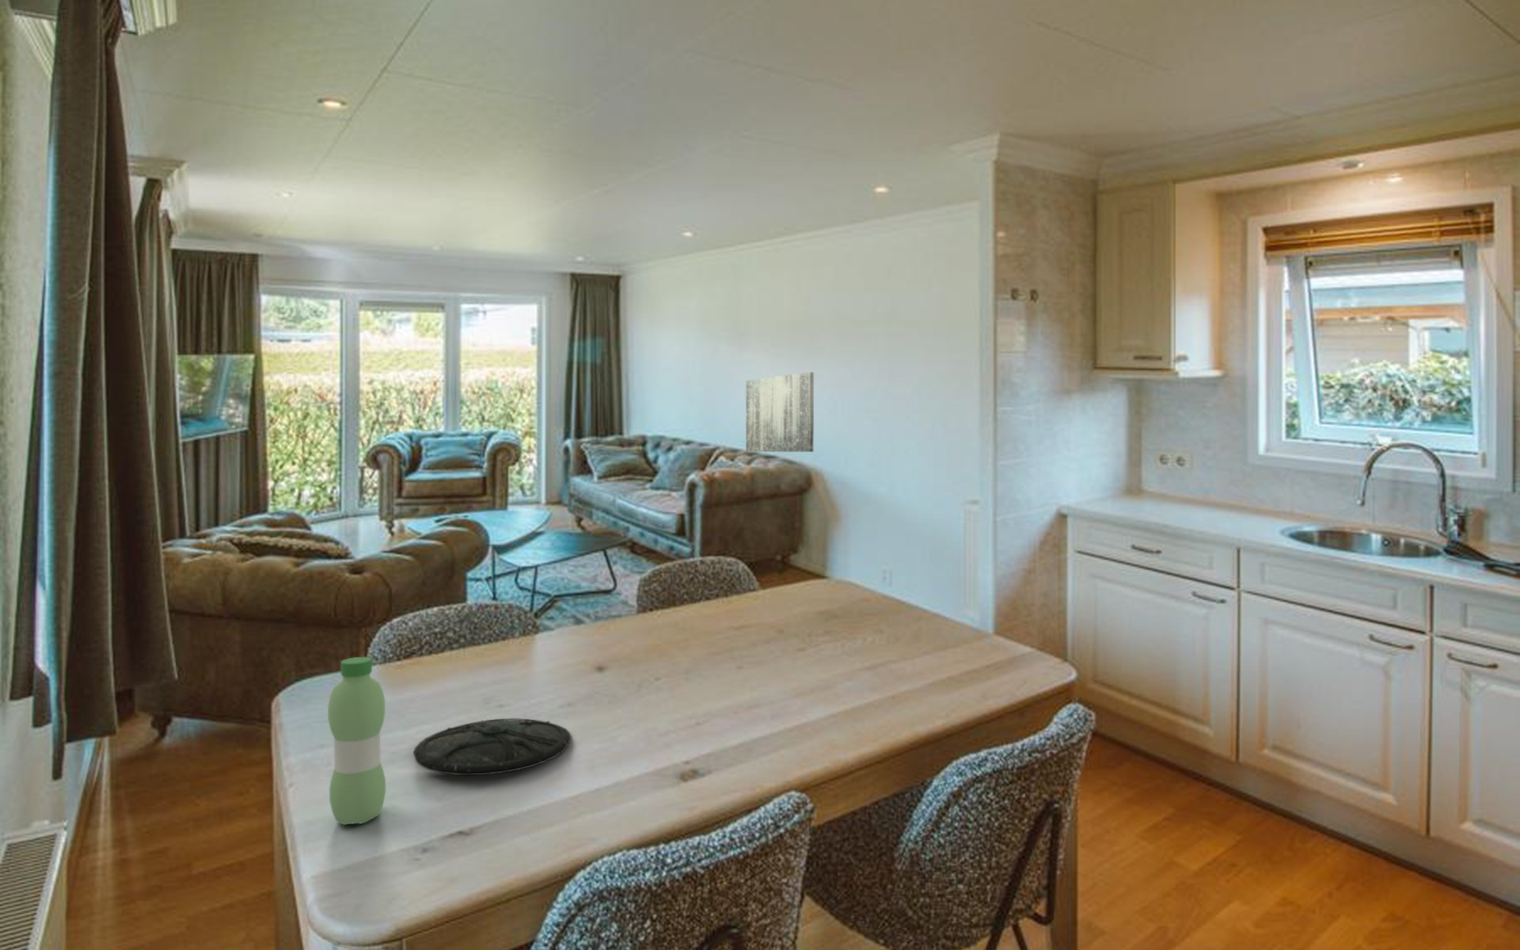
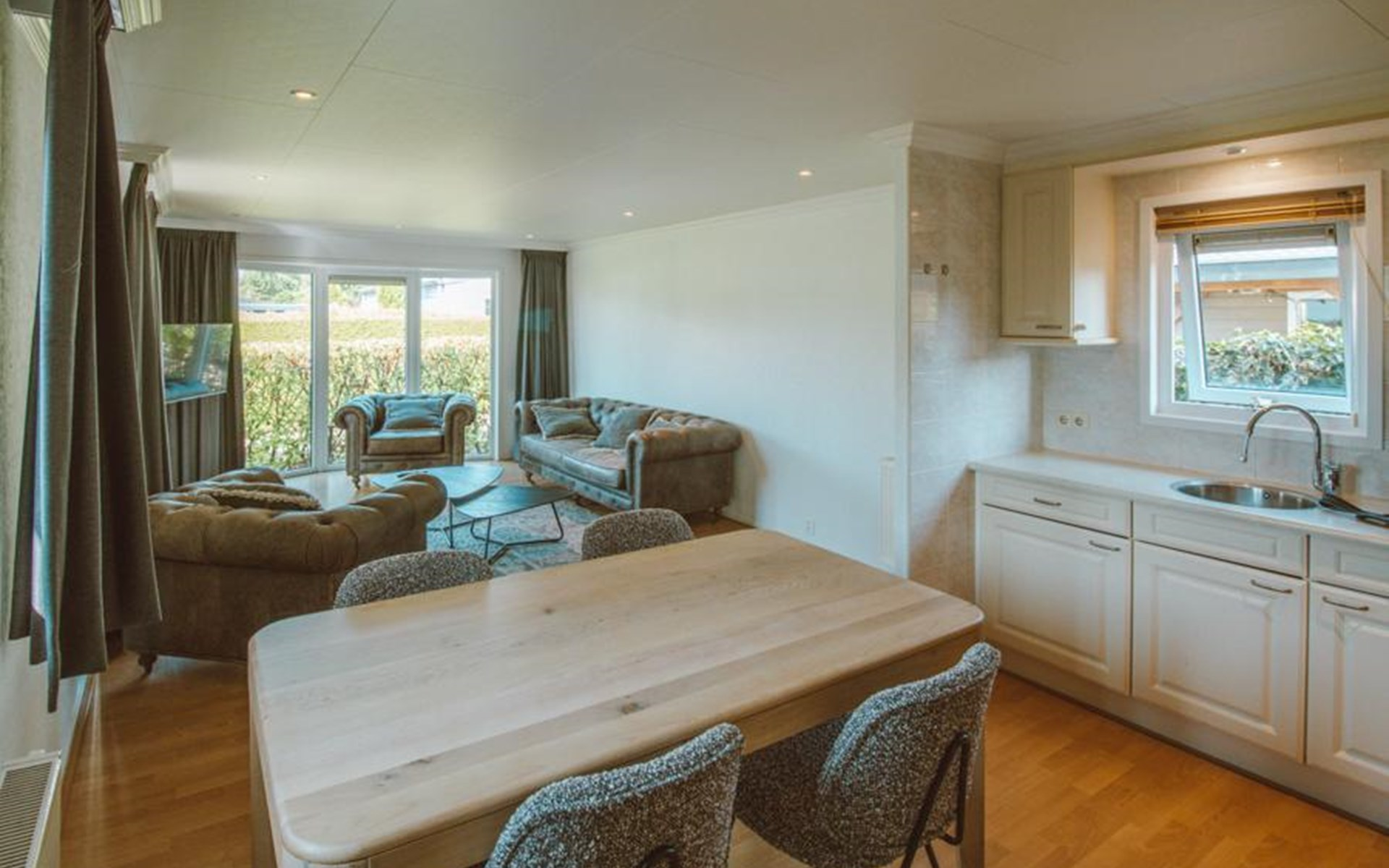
- water bottle [327,657,386,825]
- wall art [745,371,814,453]
- plate [413,718,571,776]
